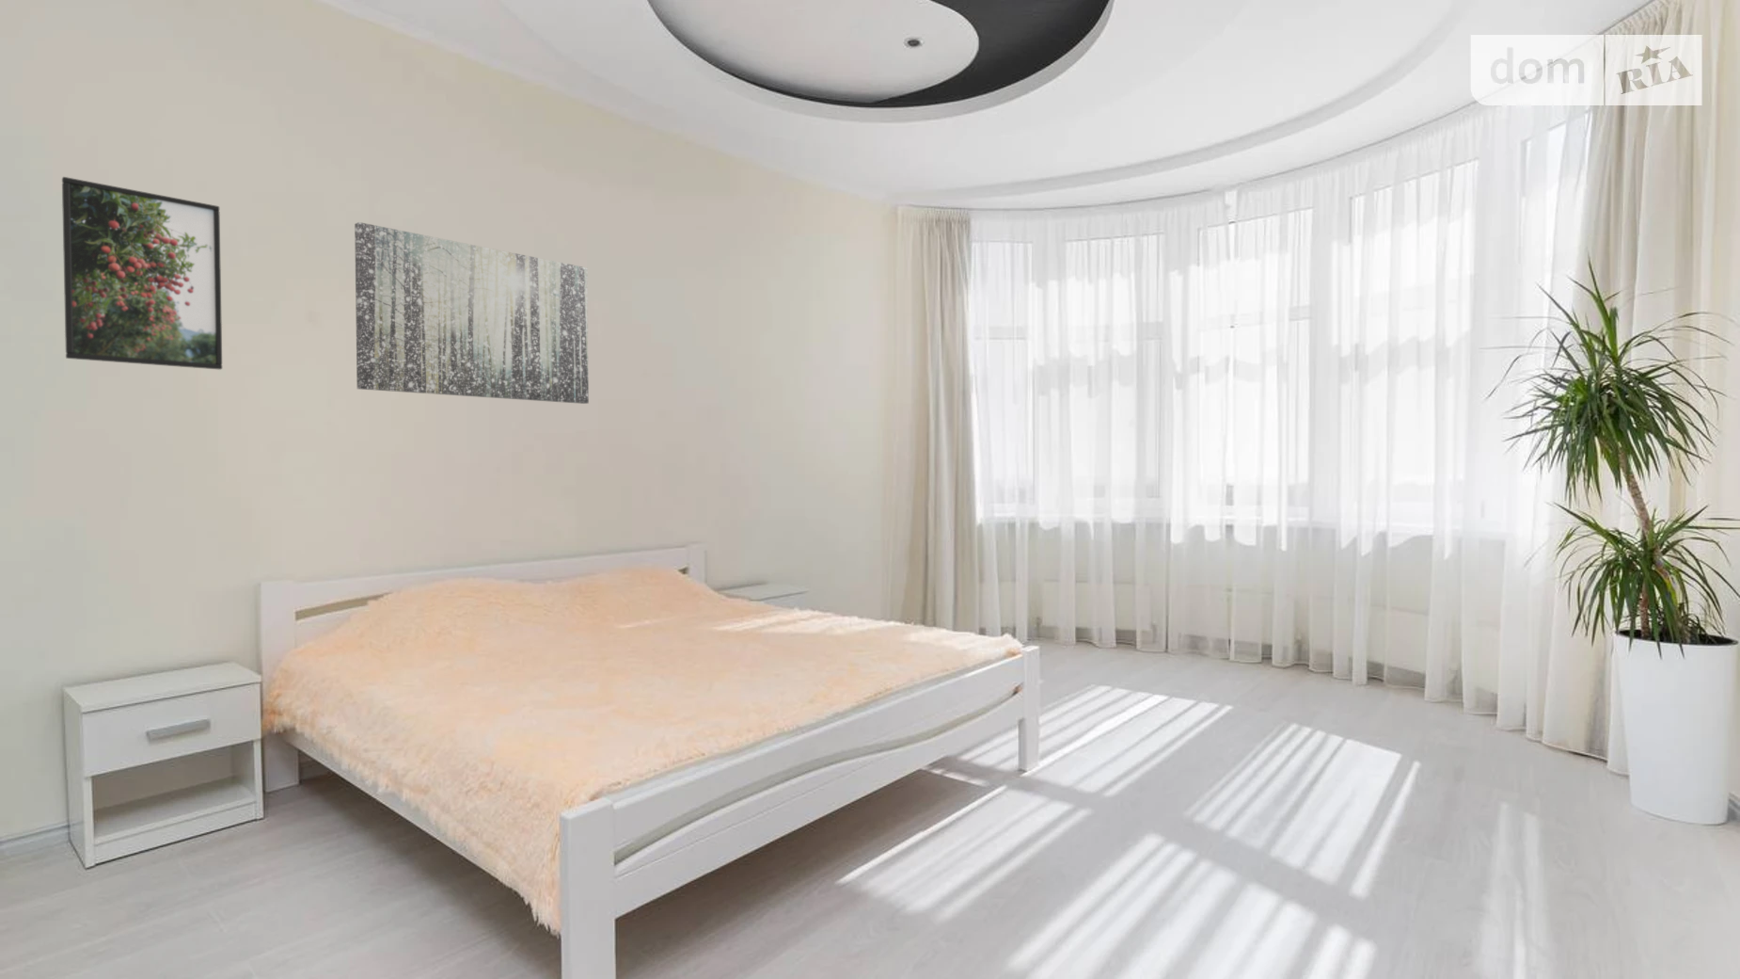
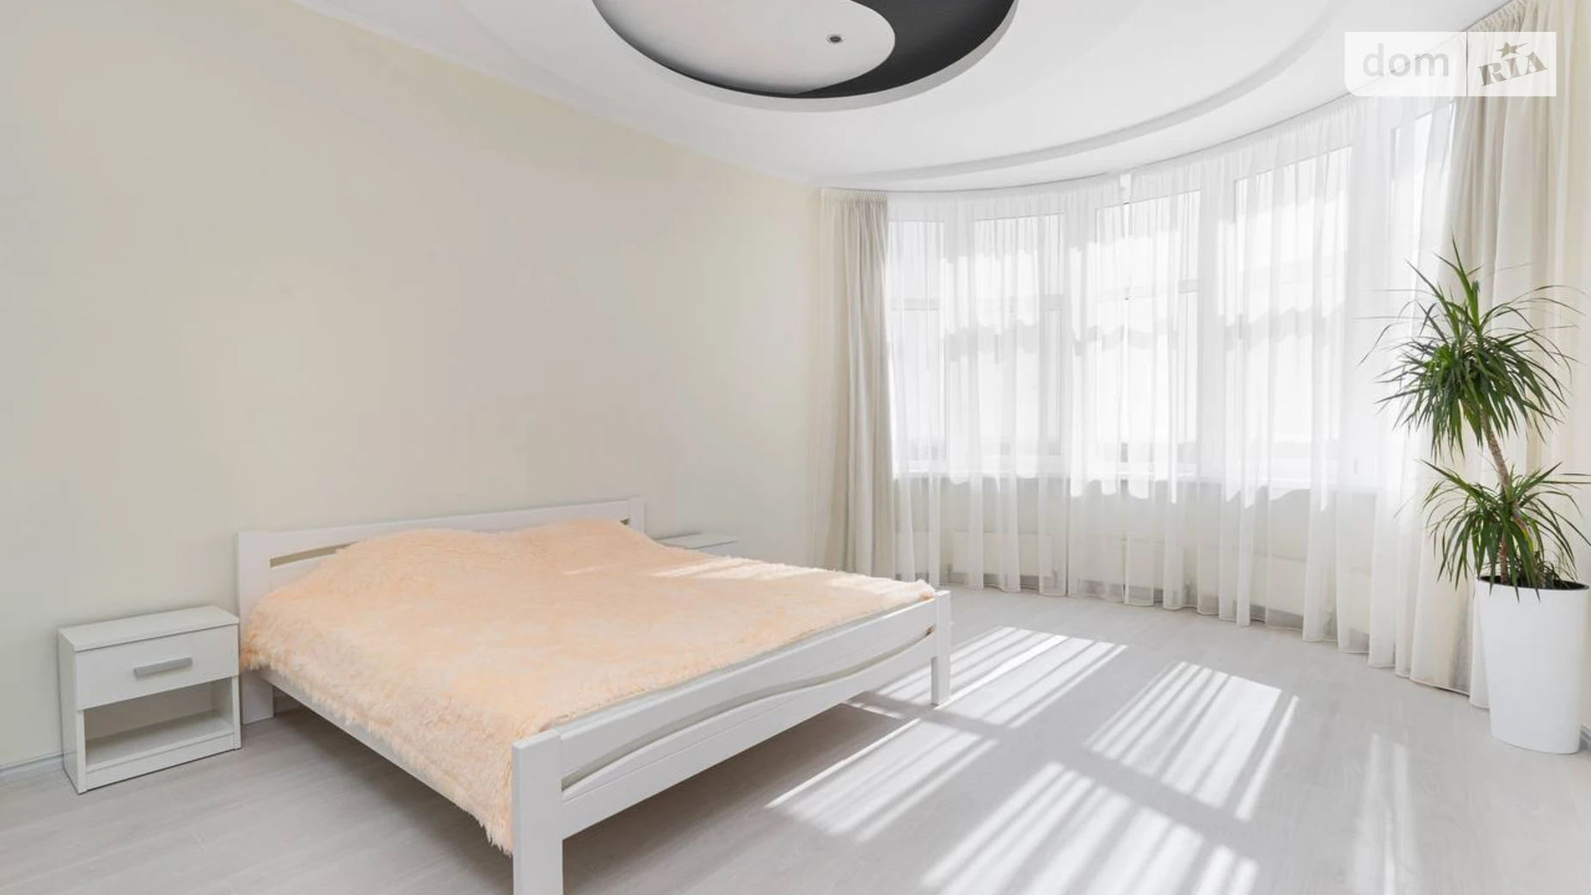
- wall art [354,221,589,405]
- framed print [61,176,223,371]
